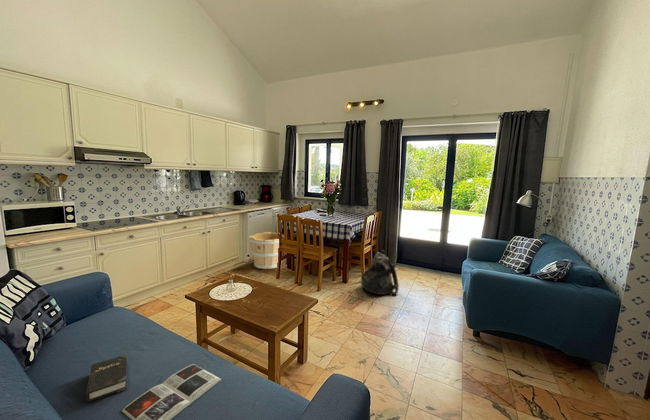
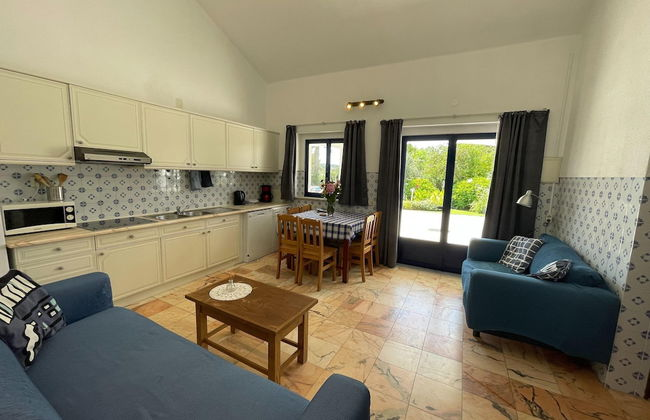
- hardback book [85,353,128,403]
- magazine [121,363,222,420]
- backpack [358,249,400,296]
- wooden bucket [248,231,280,270]
